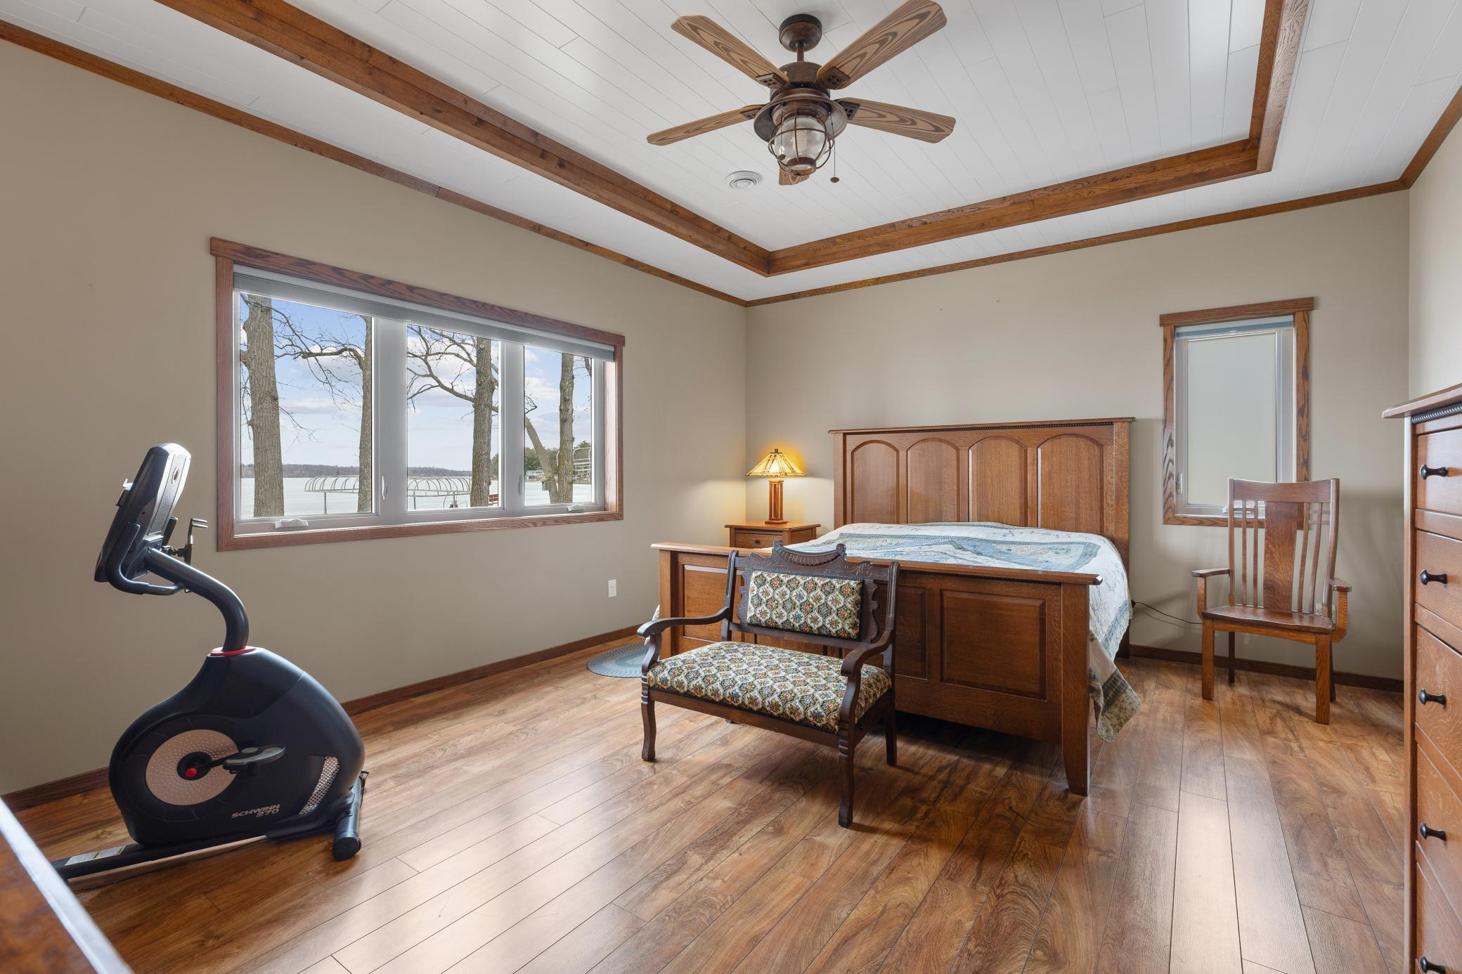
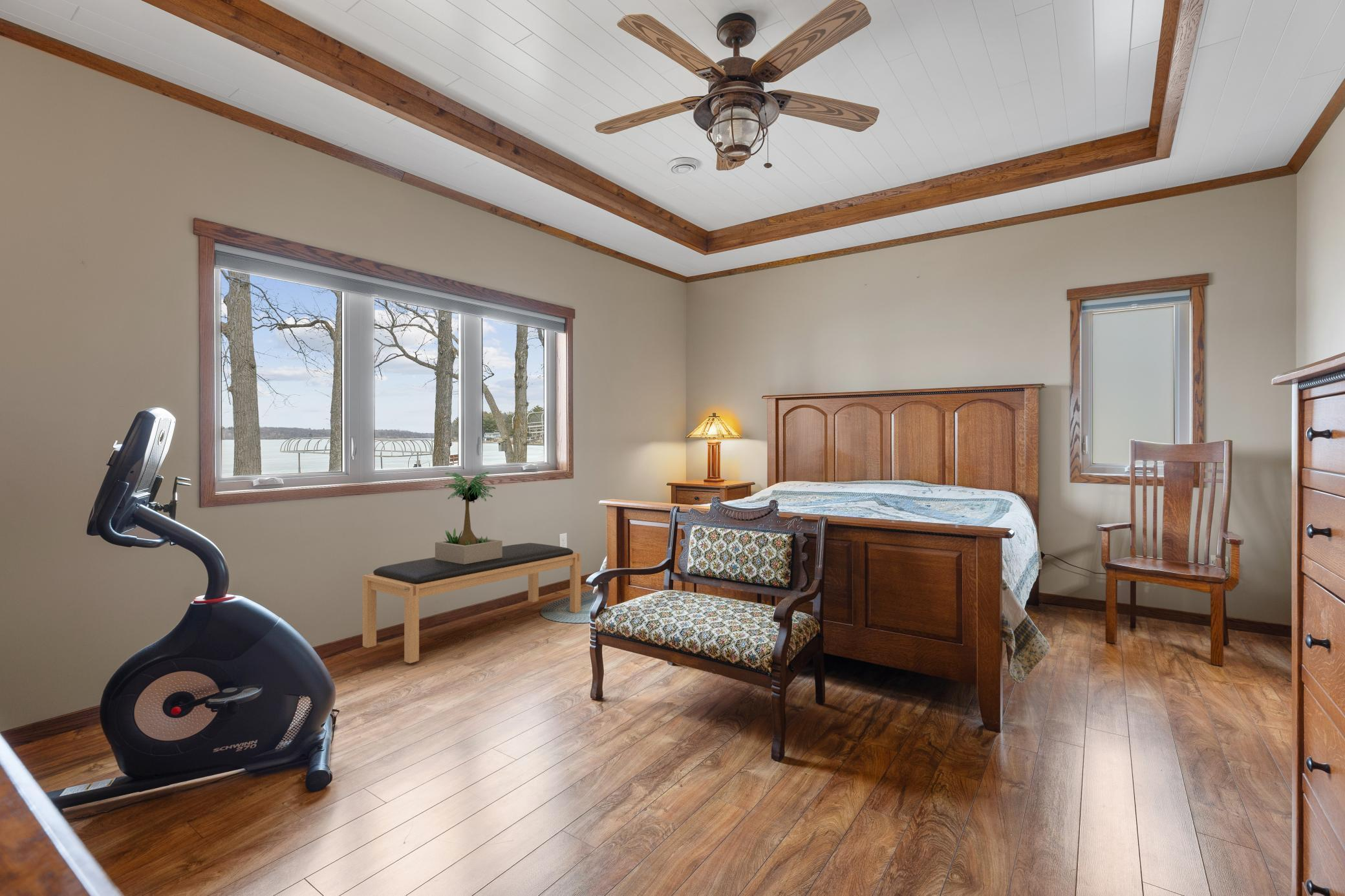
+ bench [362,542,581,664]
+ potted plant [435,471,503,564]
